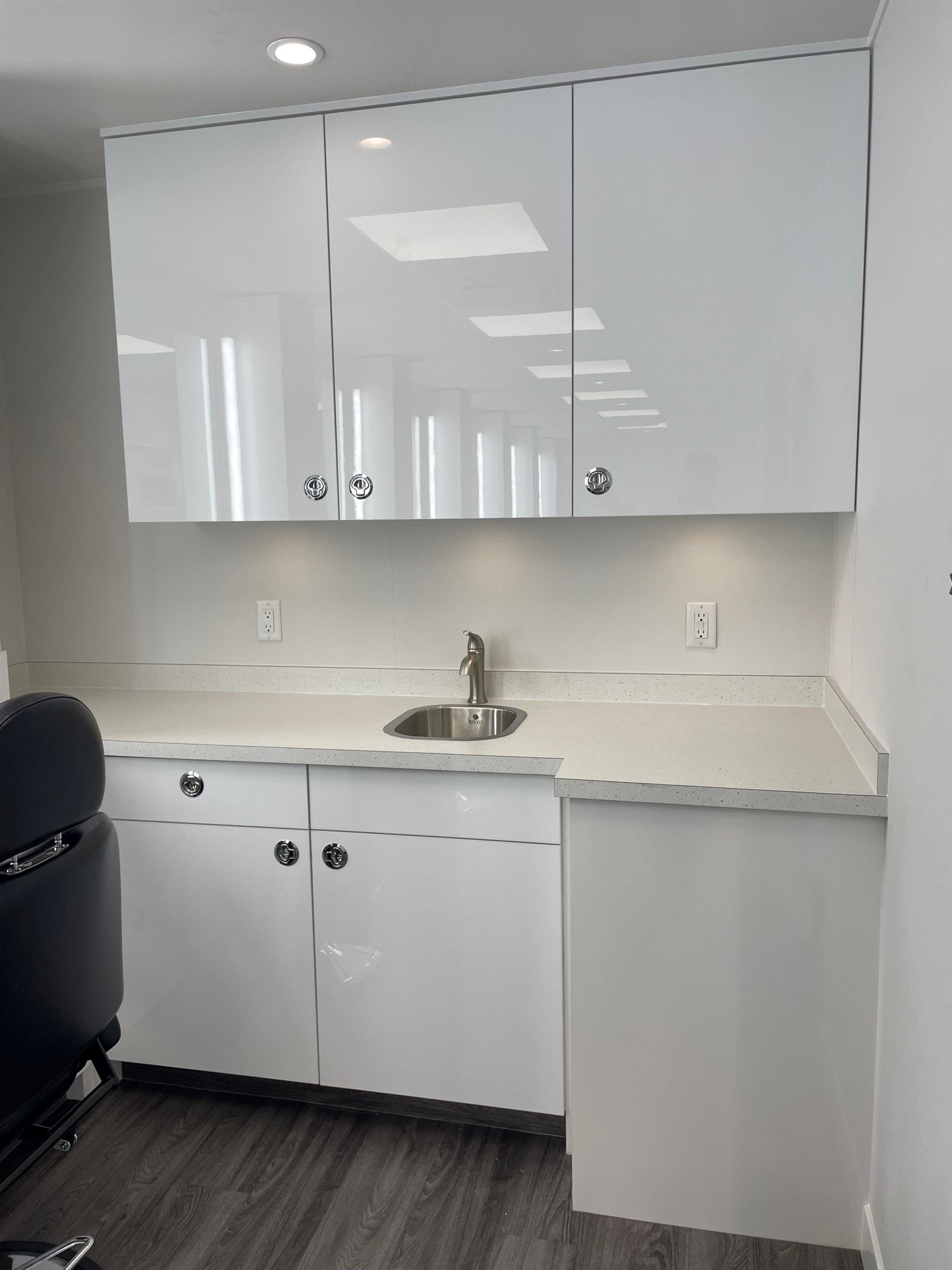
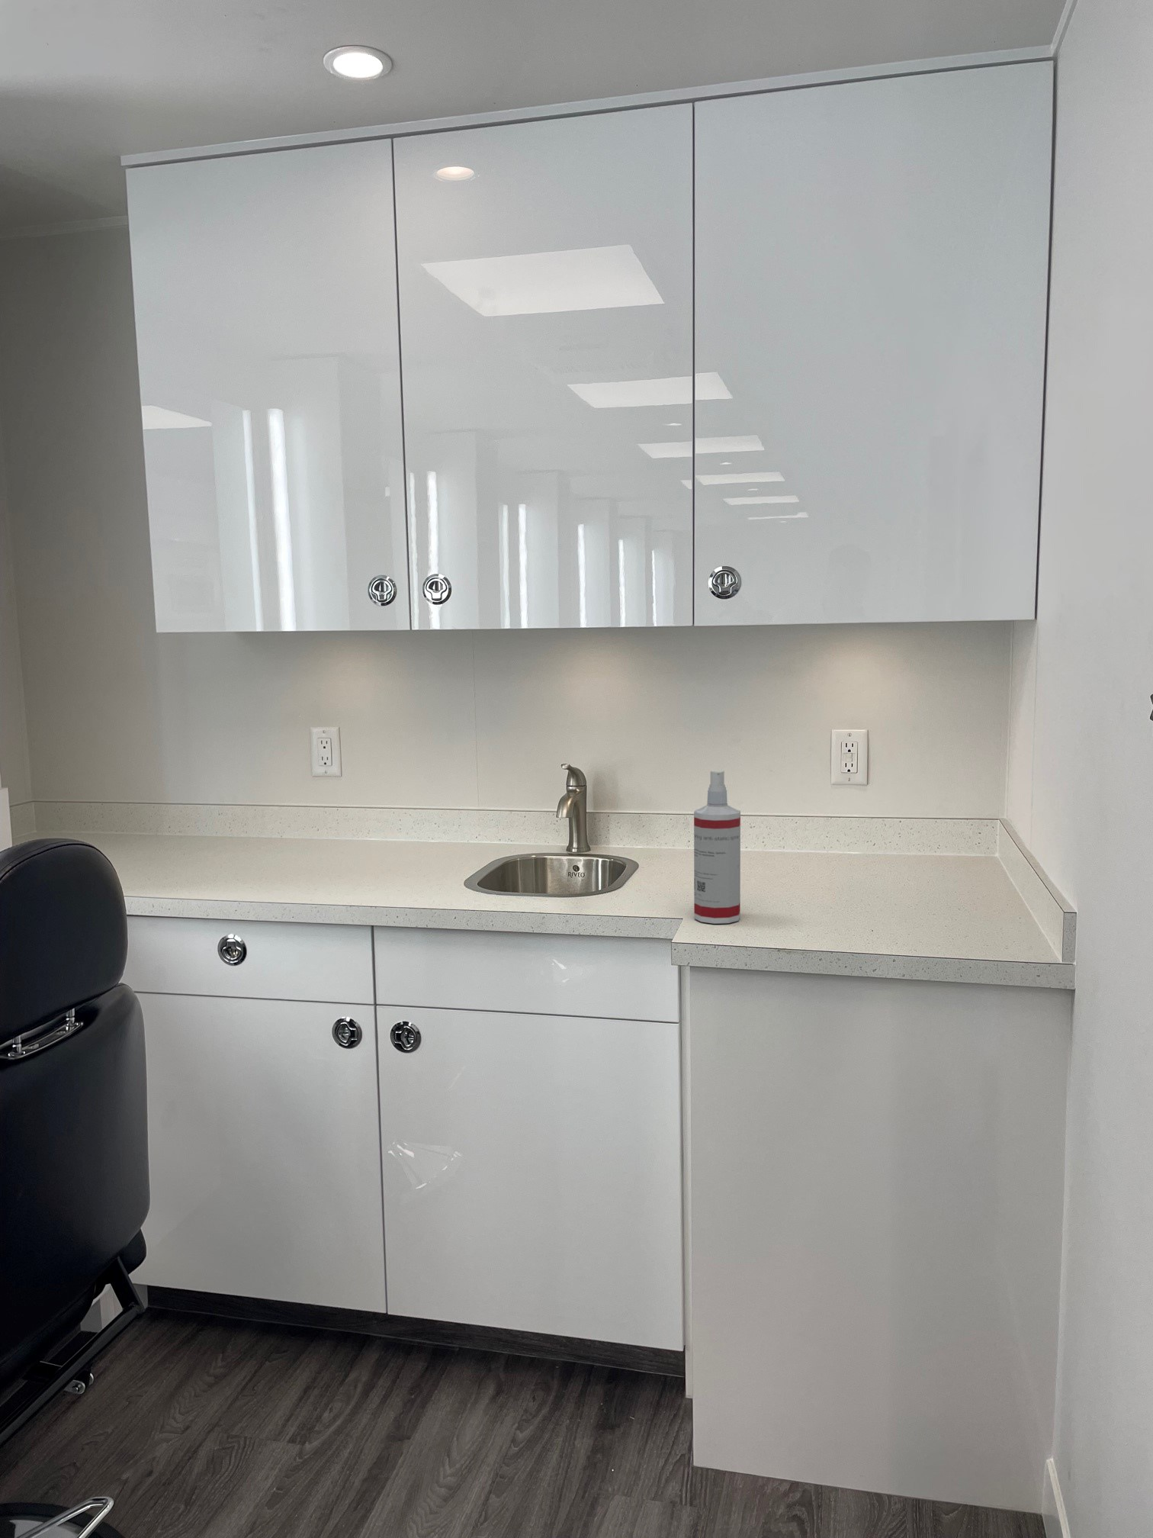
+ spray bottle [693,770,741,925]
